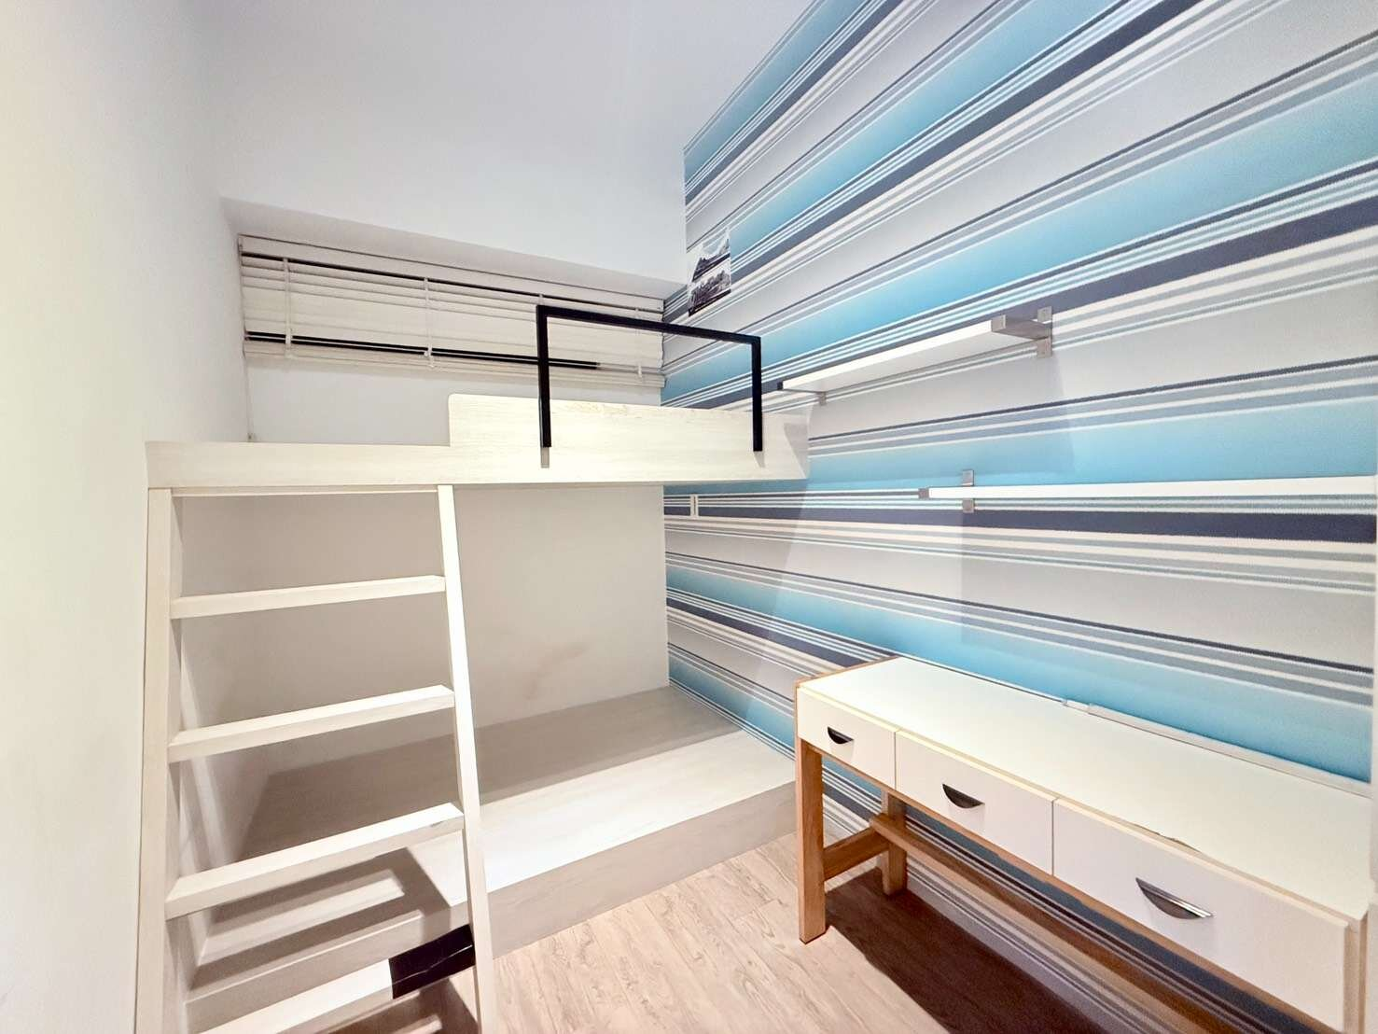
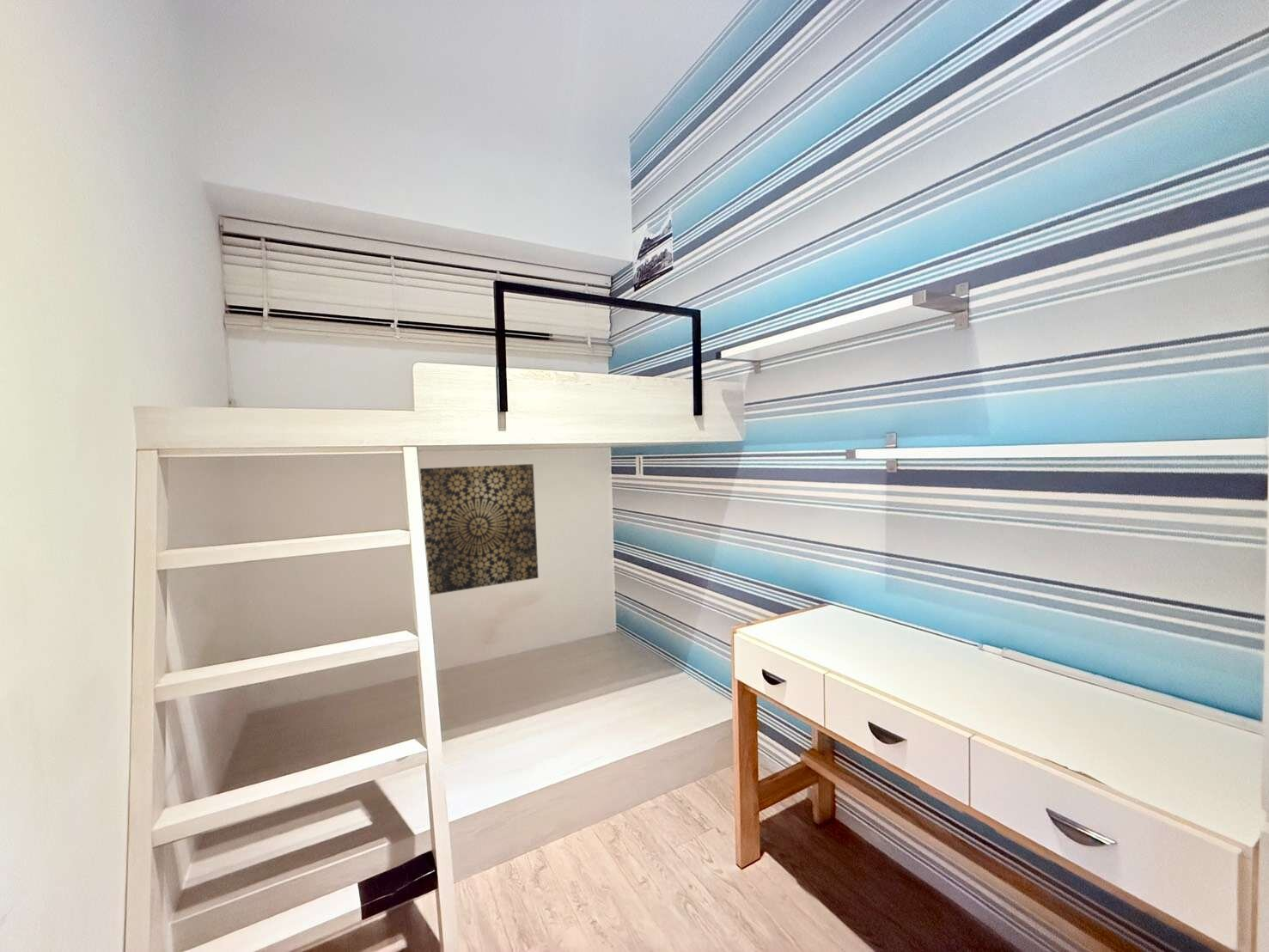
+ wall art [419,463,540,595]
